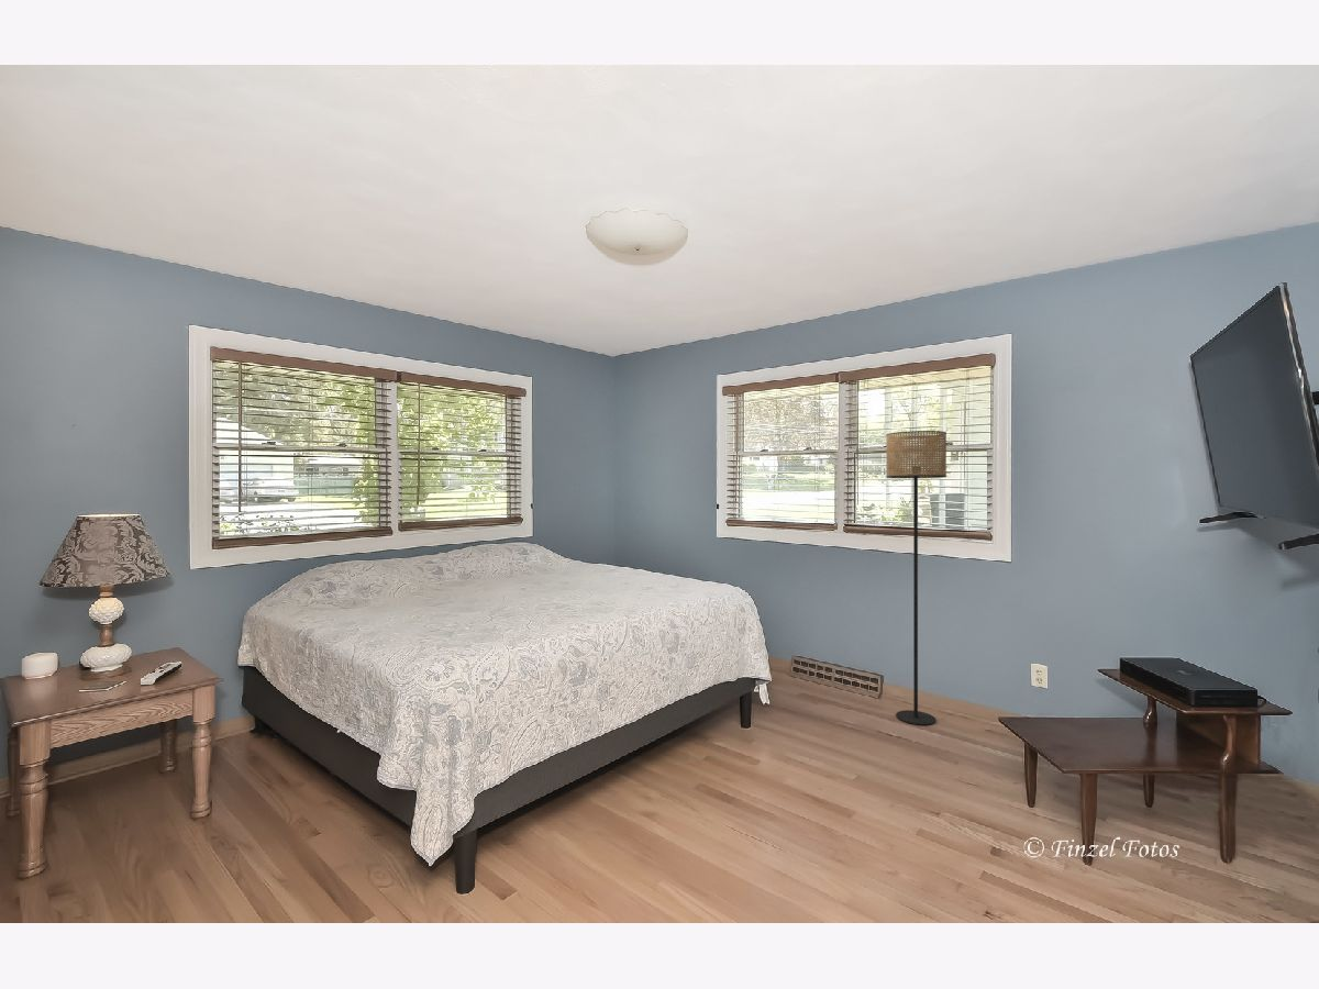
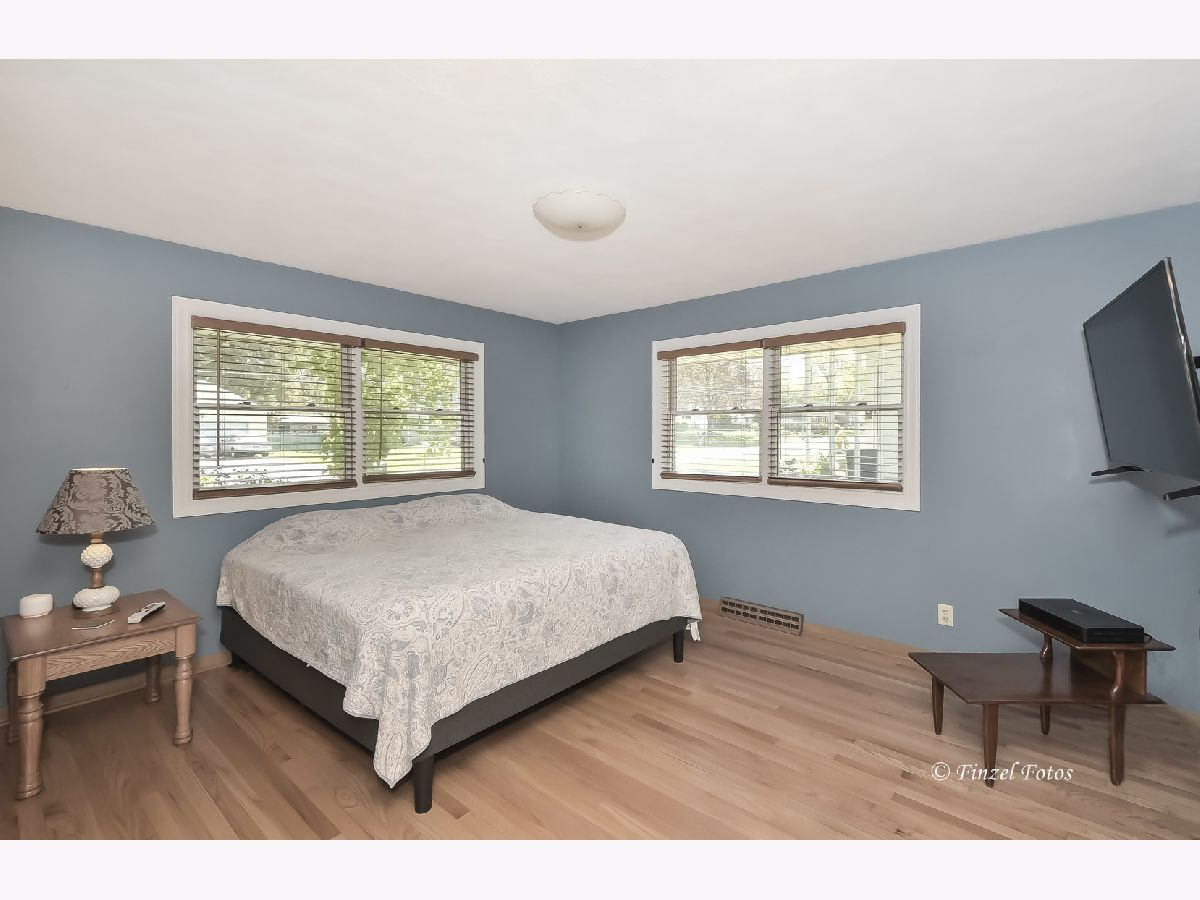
- floor lamp [885,430,947,726]
